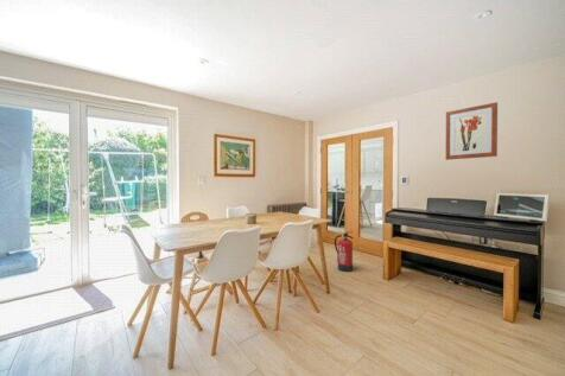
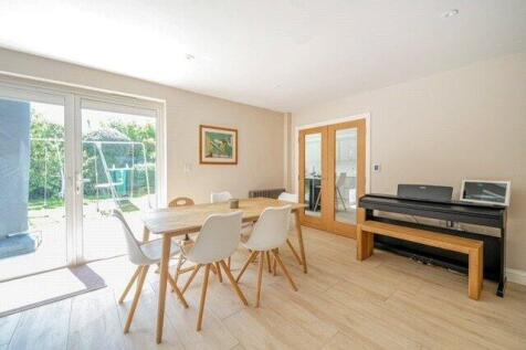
- wall art [445,101,499,161]
- fire extinguisher [334,230,355,273]
